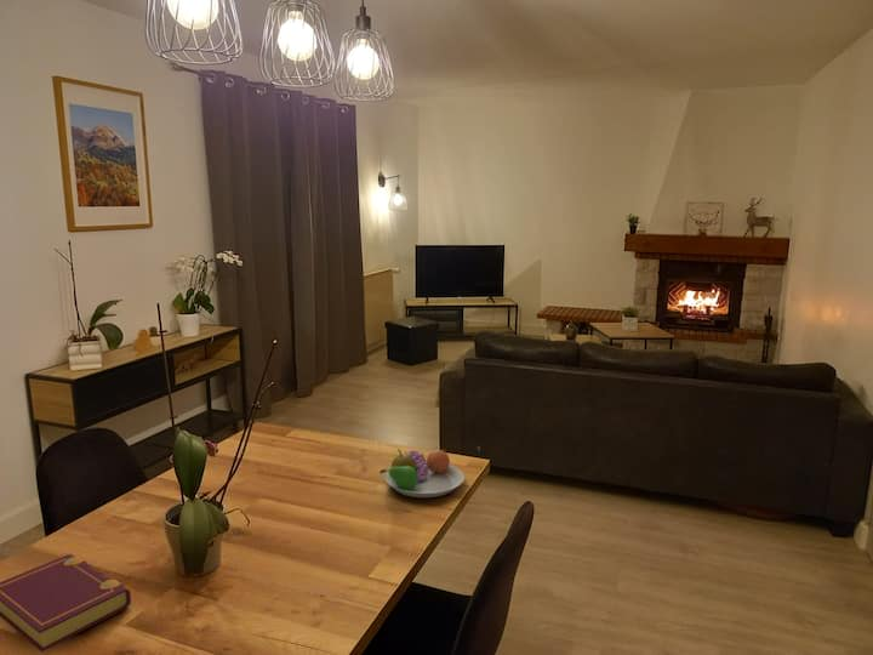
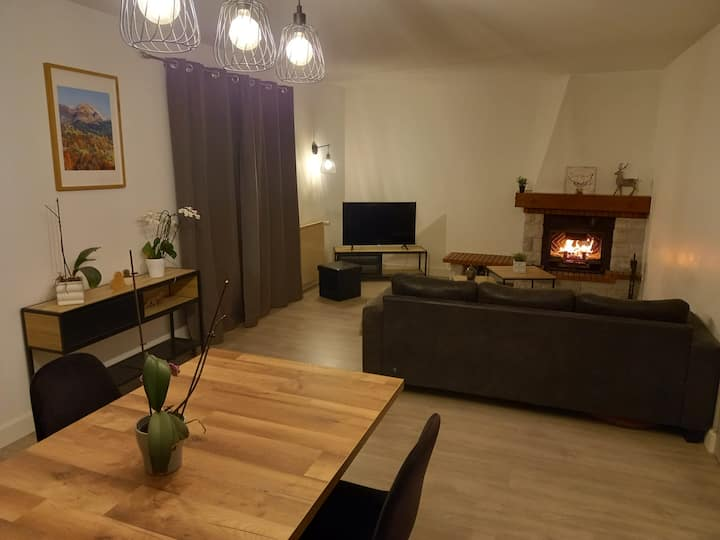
- fruit bowl [378,448,466,499]
- book [0,553,132,653]
